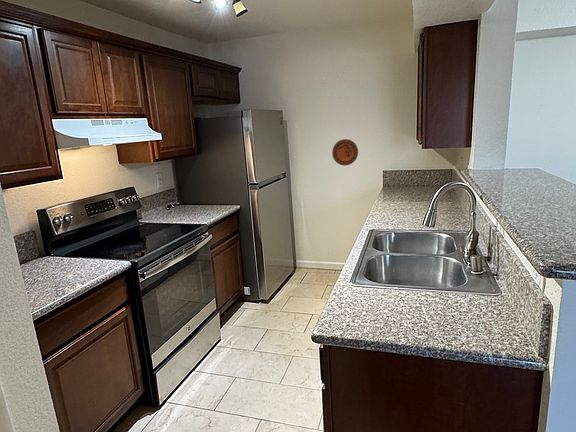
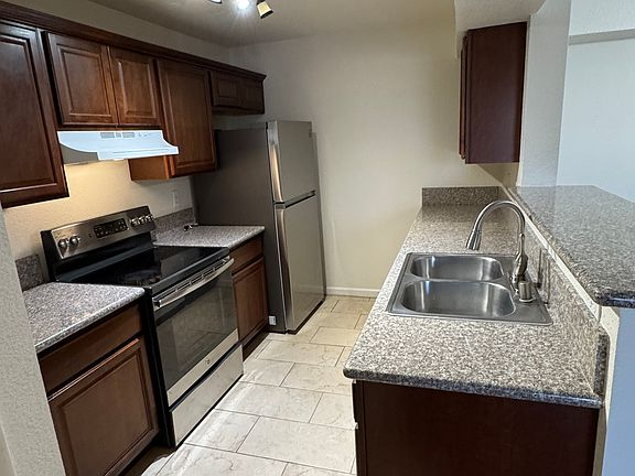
- decorative plate [331,138,359,166]
